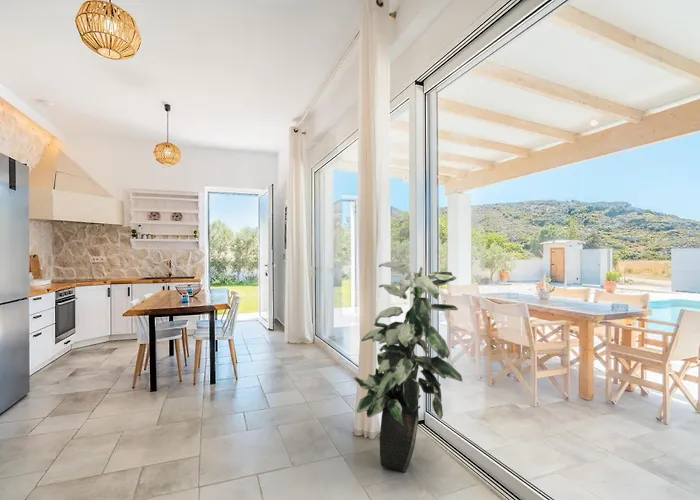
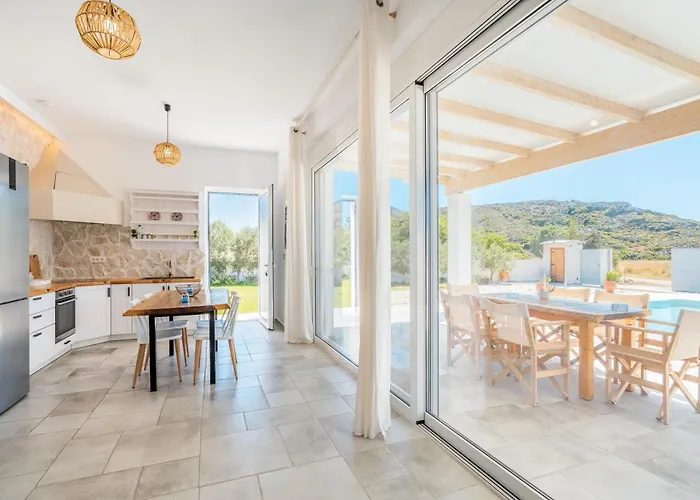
- indoor plant [353,261,463,473]
